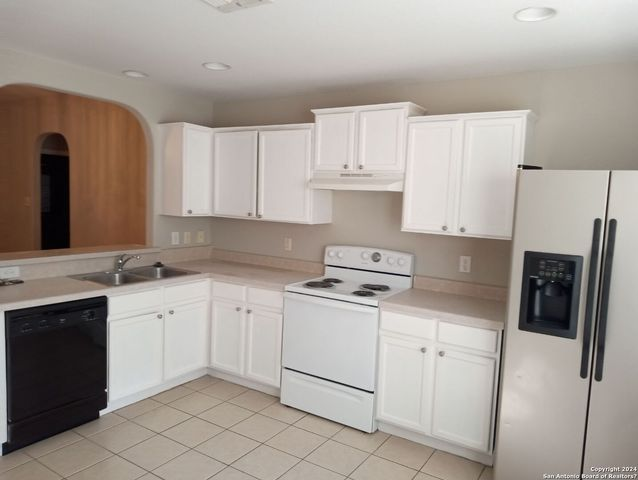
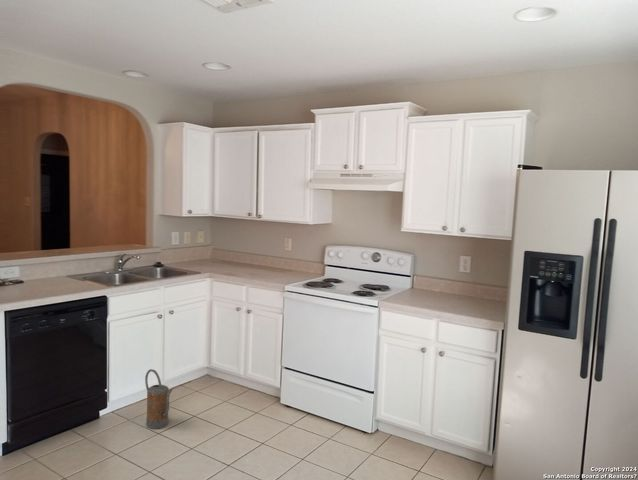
+ watering can [144,368,173,430]
